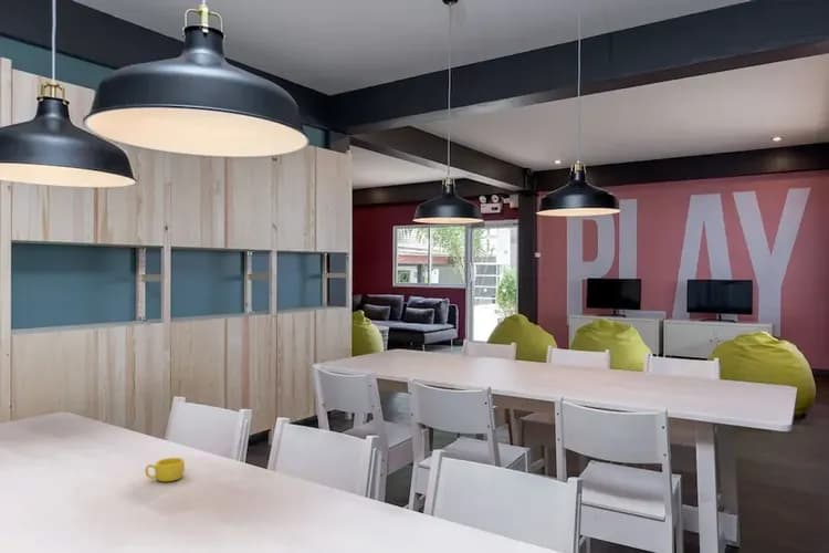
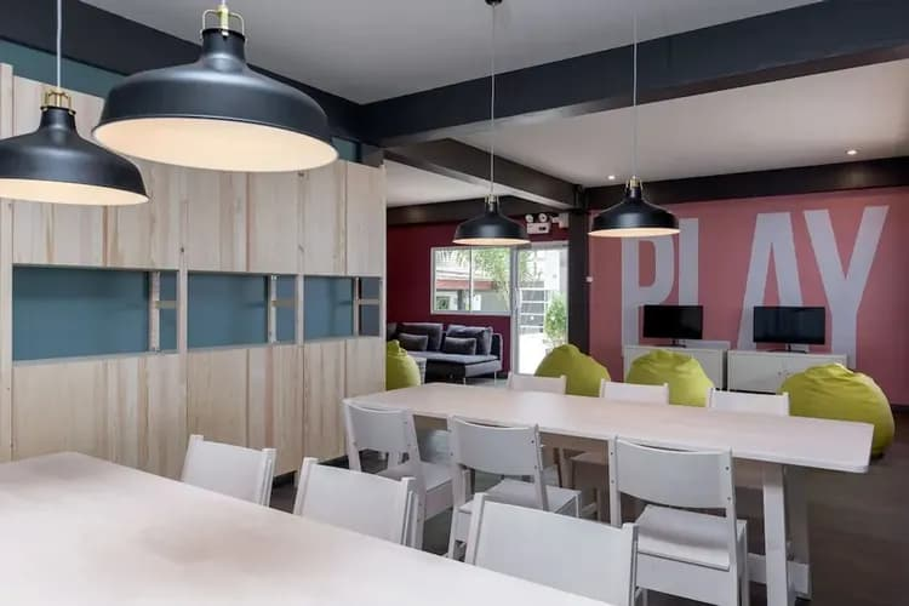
- cup [144,457,186,482]
